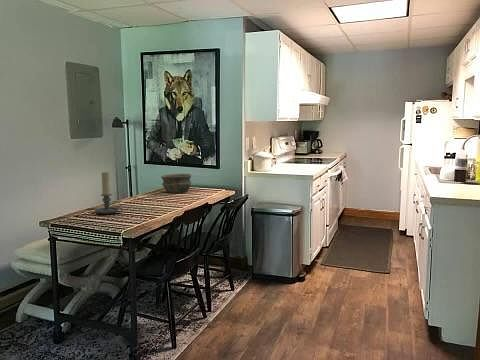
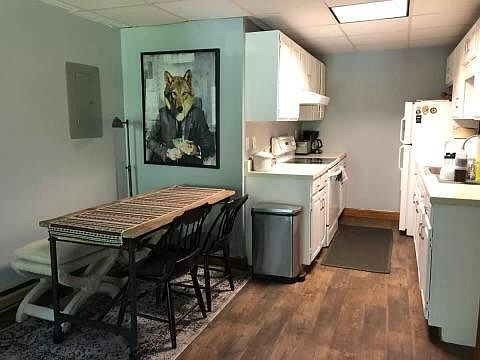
- bowl [160,173,192,194]
- candle holder [94,170,123,215]
